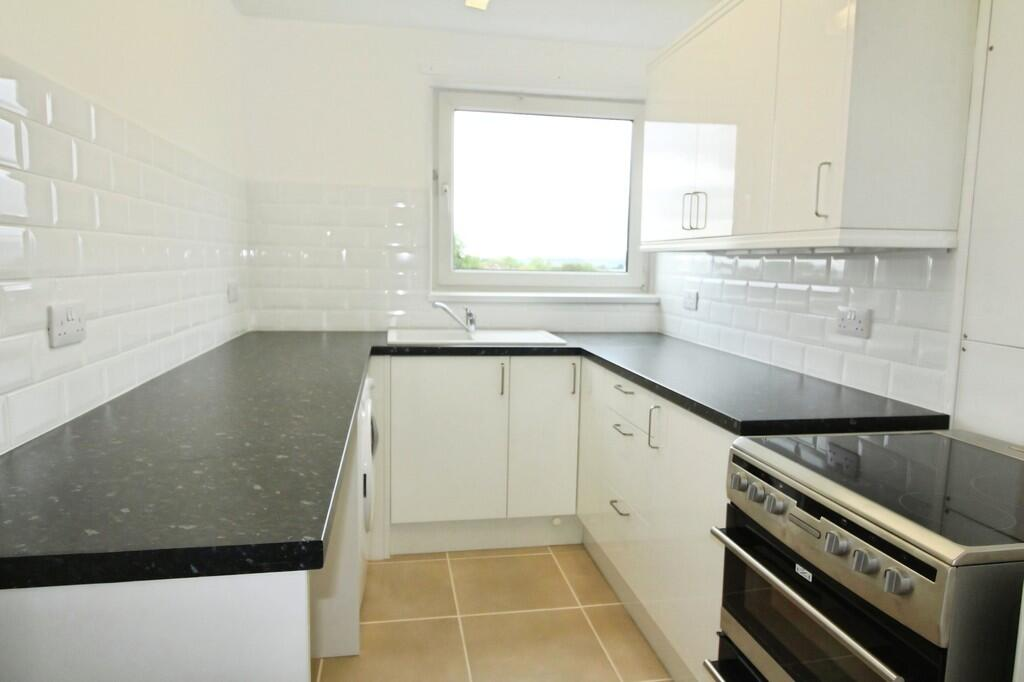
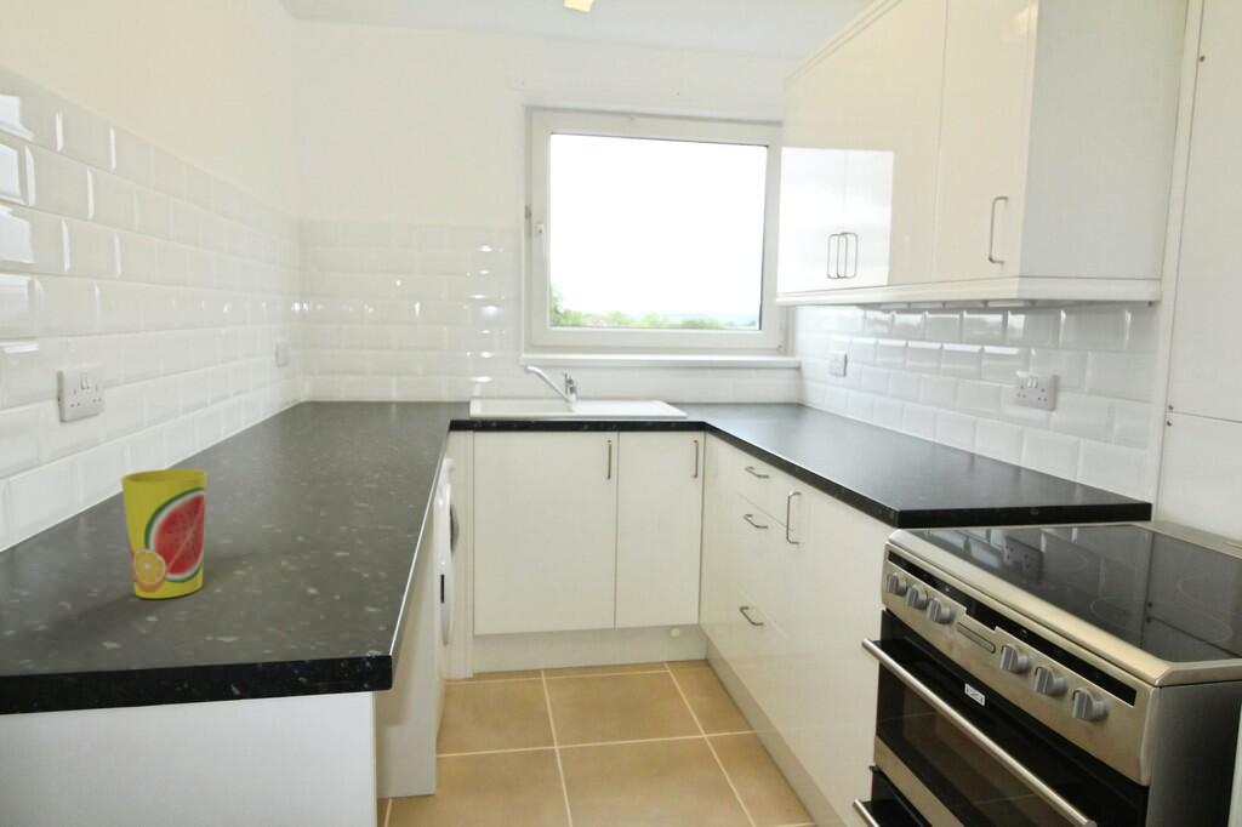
+ cup [120,468,207,599]
